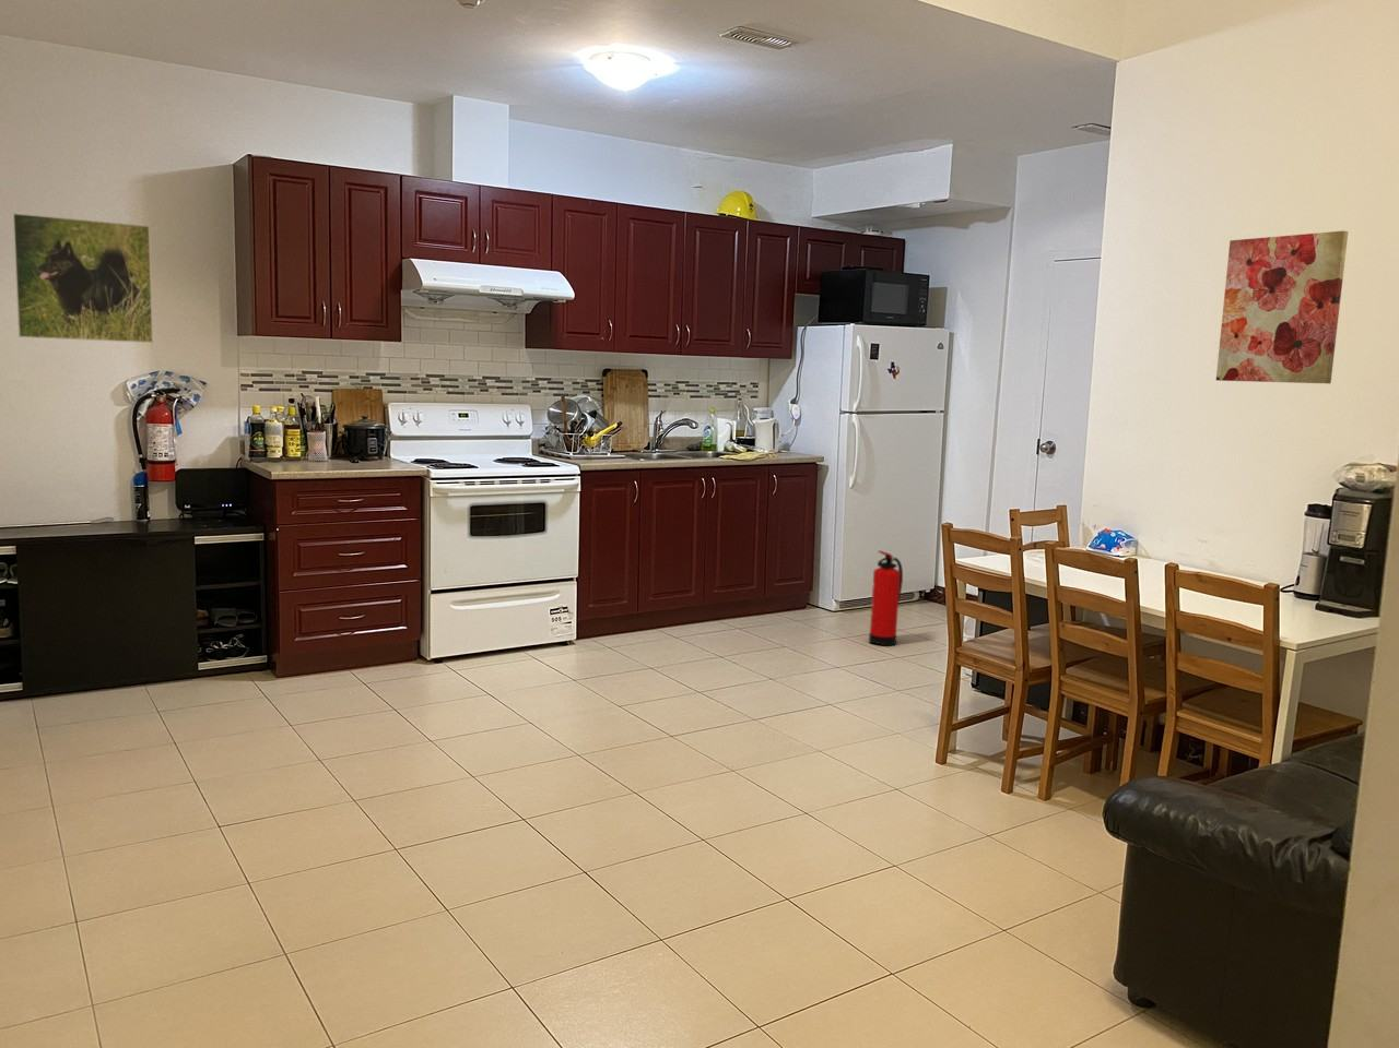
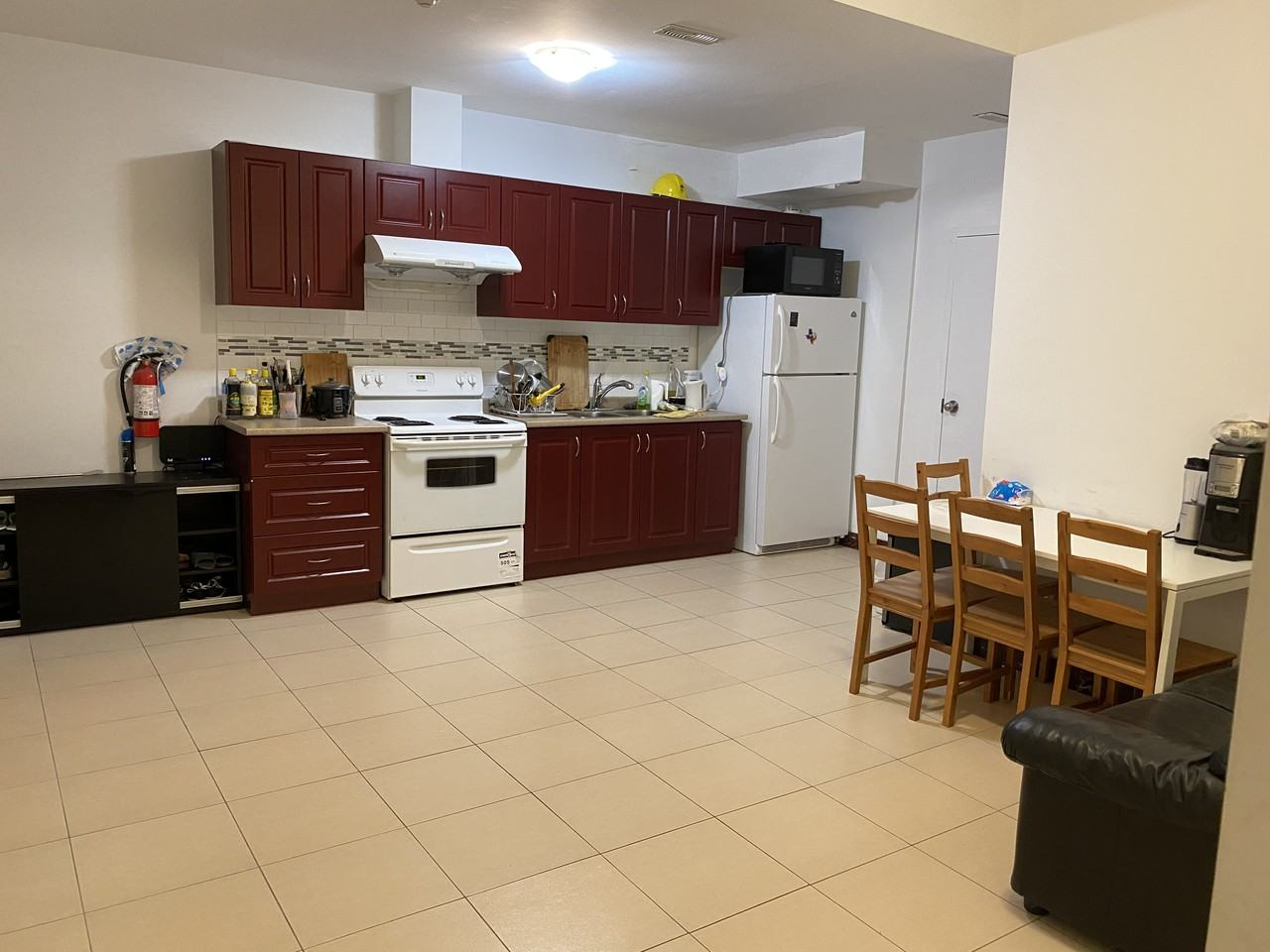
- fire extinguisher [868,549,904,647]
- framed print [12,211,154,343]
- wall art [1215,229,1349,384]
